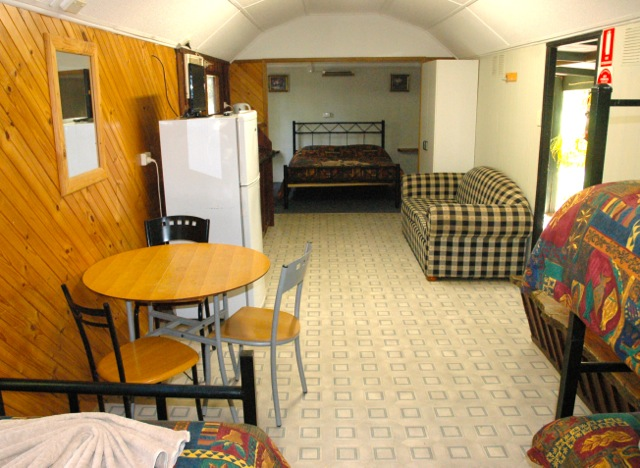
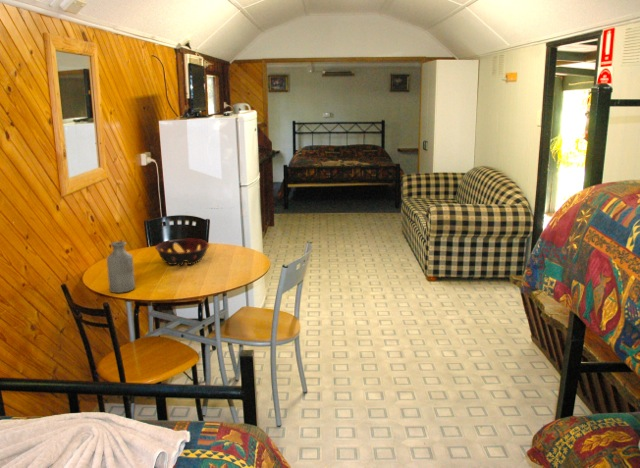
+ decorative bowl [154,238,210,266]
+ bottle [106,240,136,294]
